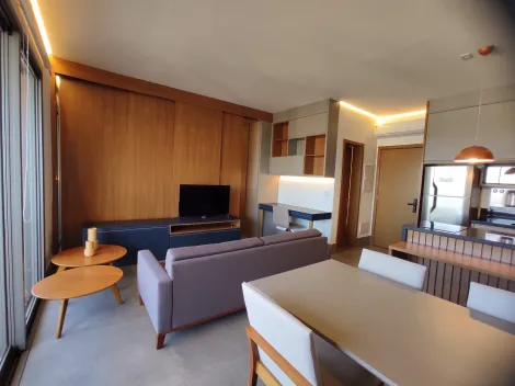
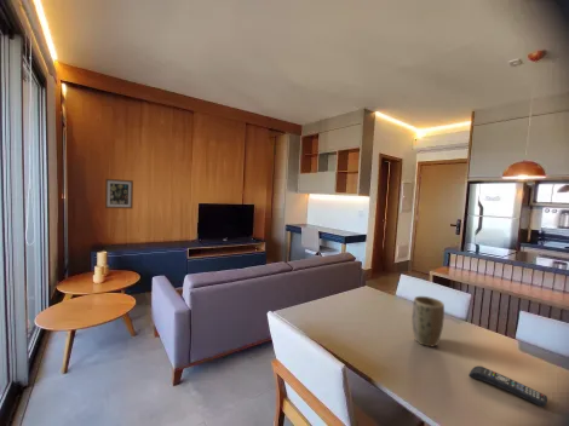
+ wall art [104,178,134,209]
+ plant pot [410,295,446,347]
+ remote control [467,364,548,408]
